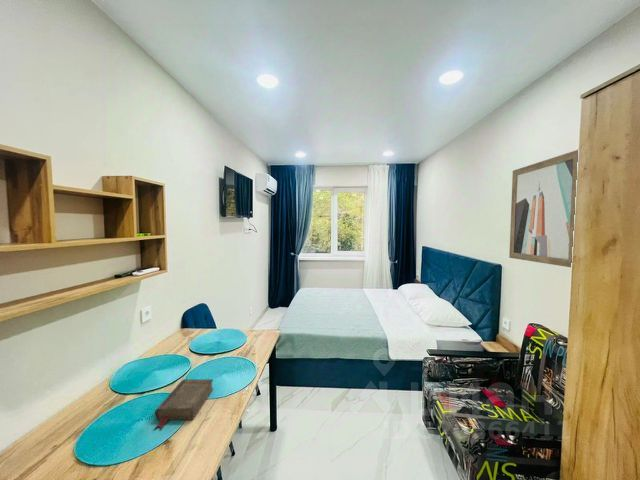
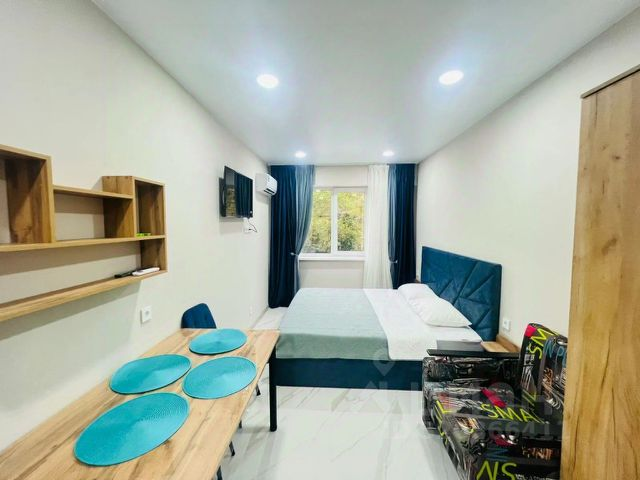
- wall art [508,149,579,268]
- book [153,378,214,431]
